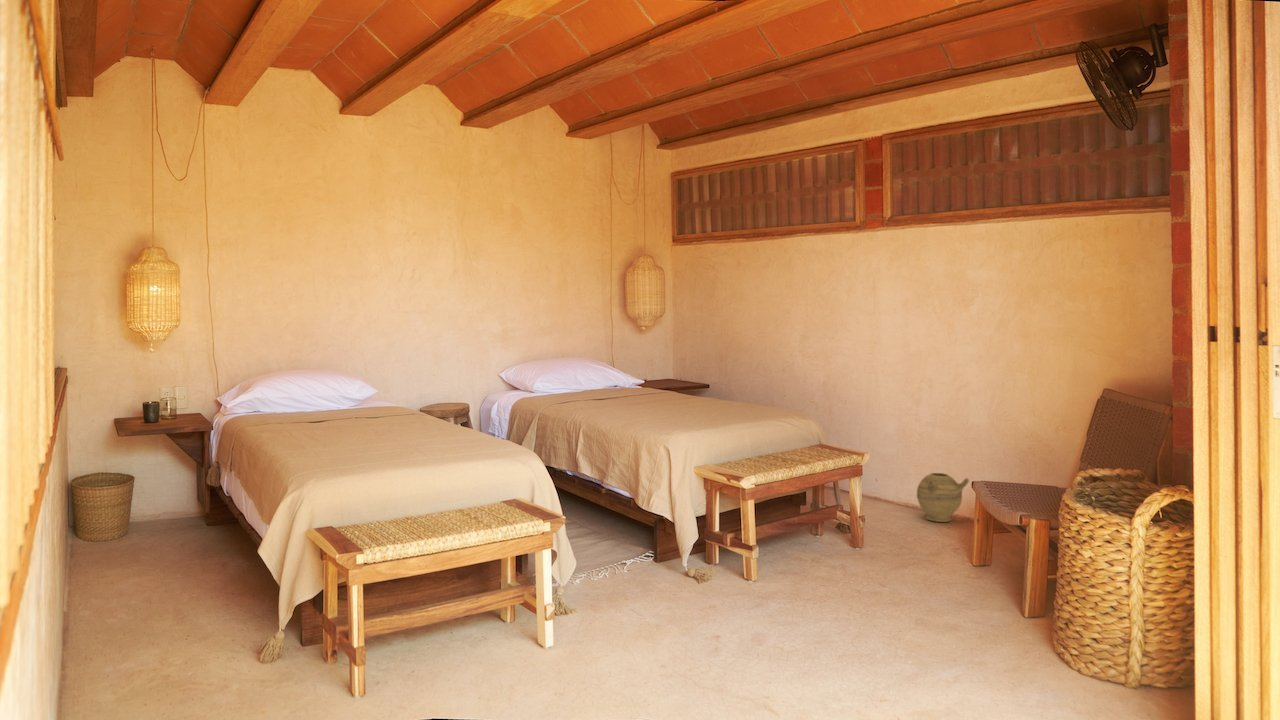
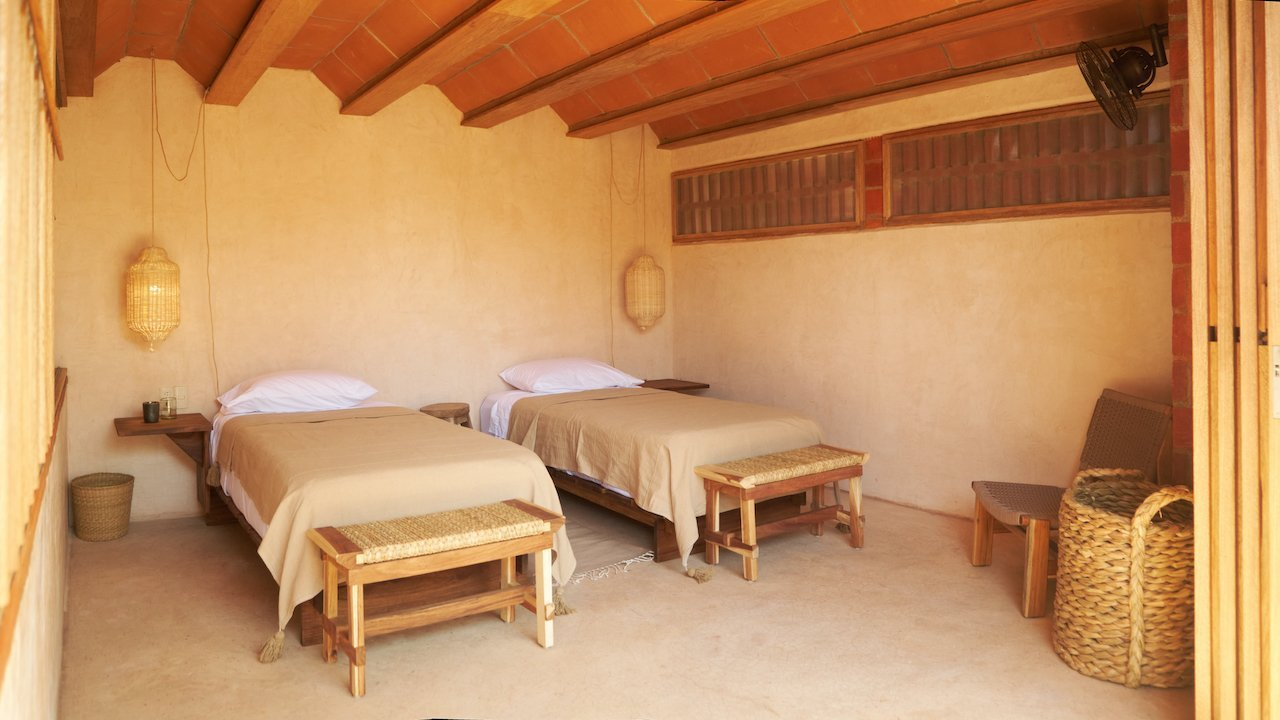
- ceramic jug [916,472,970,523]
